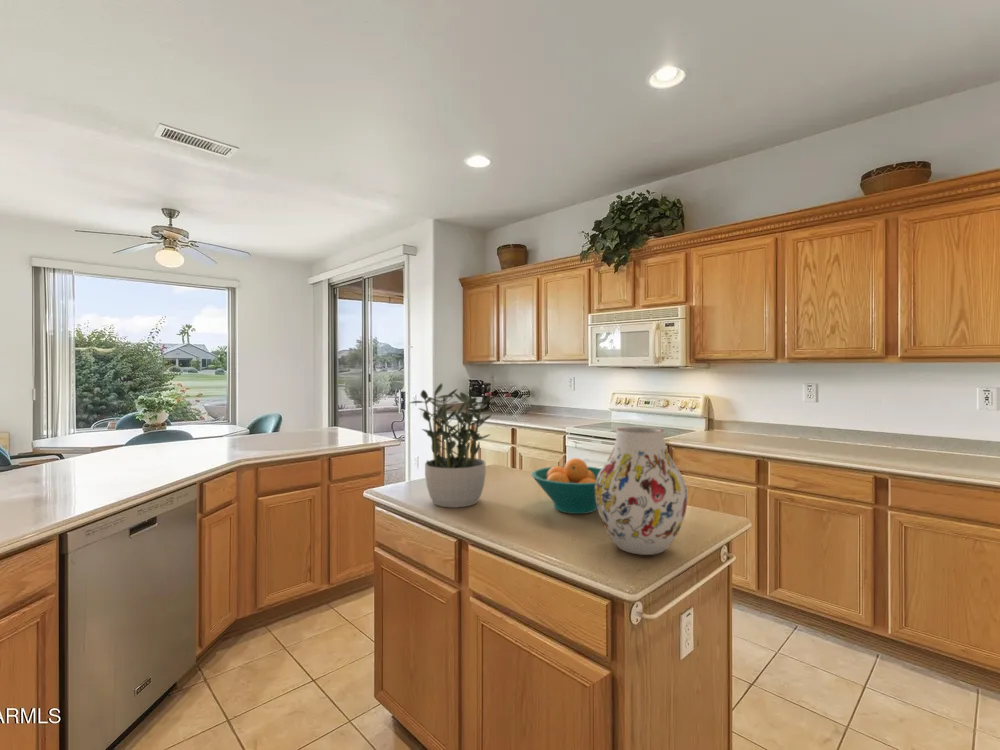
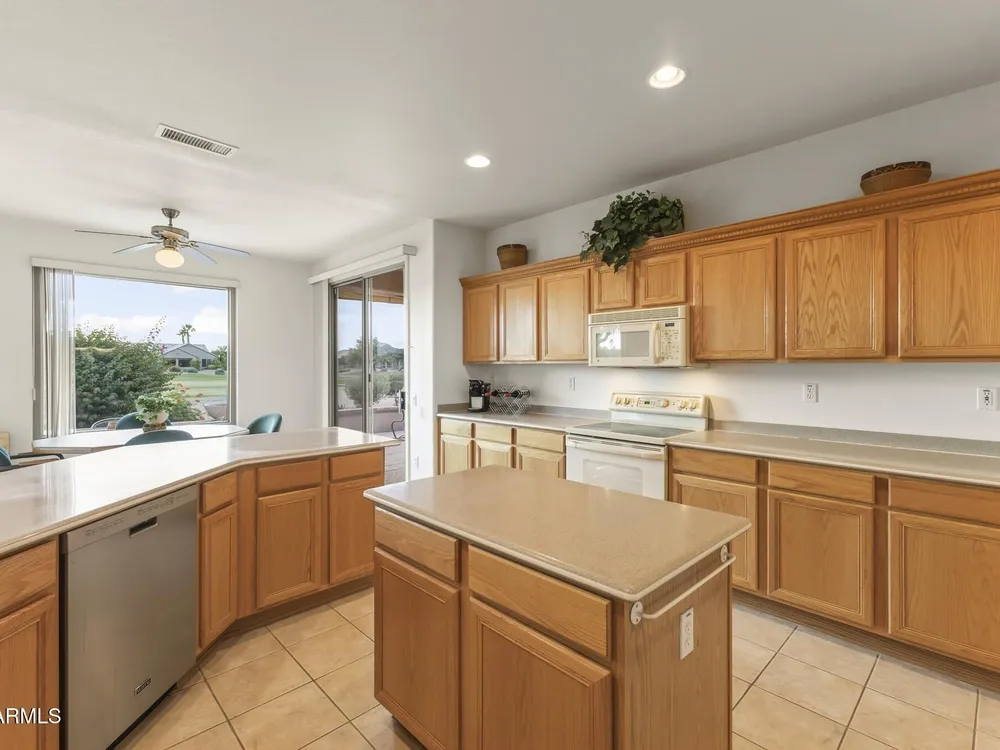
- potted plant [409,382,498,508]
- vase [595,426,689,556]
- fruit bowl [530,457,602,515]
